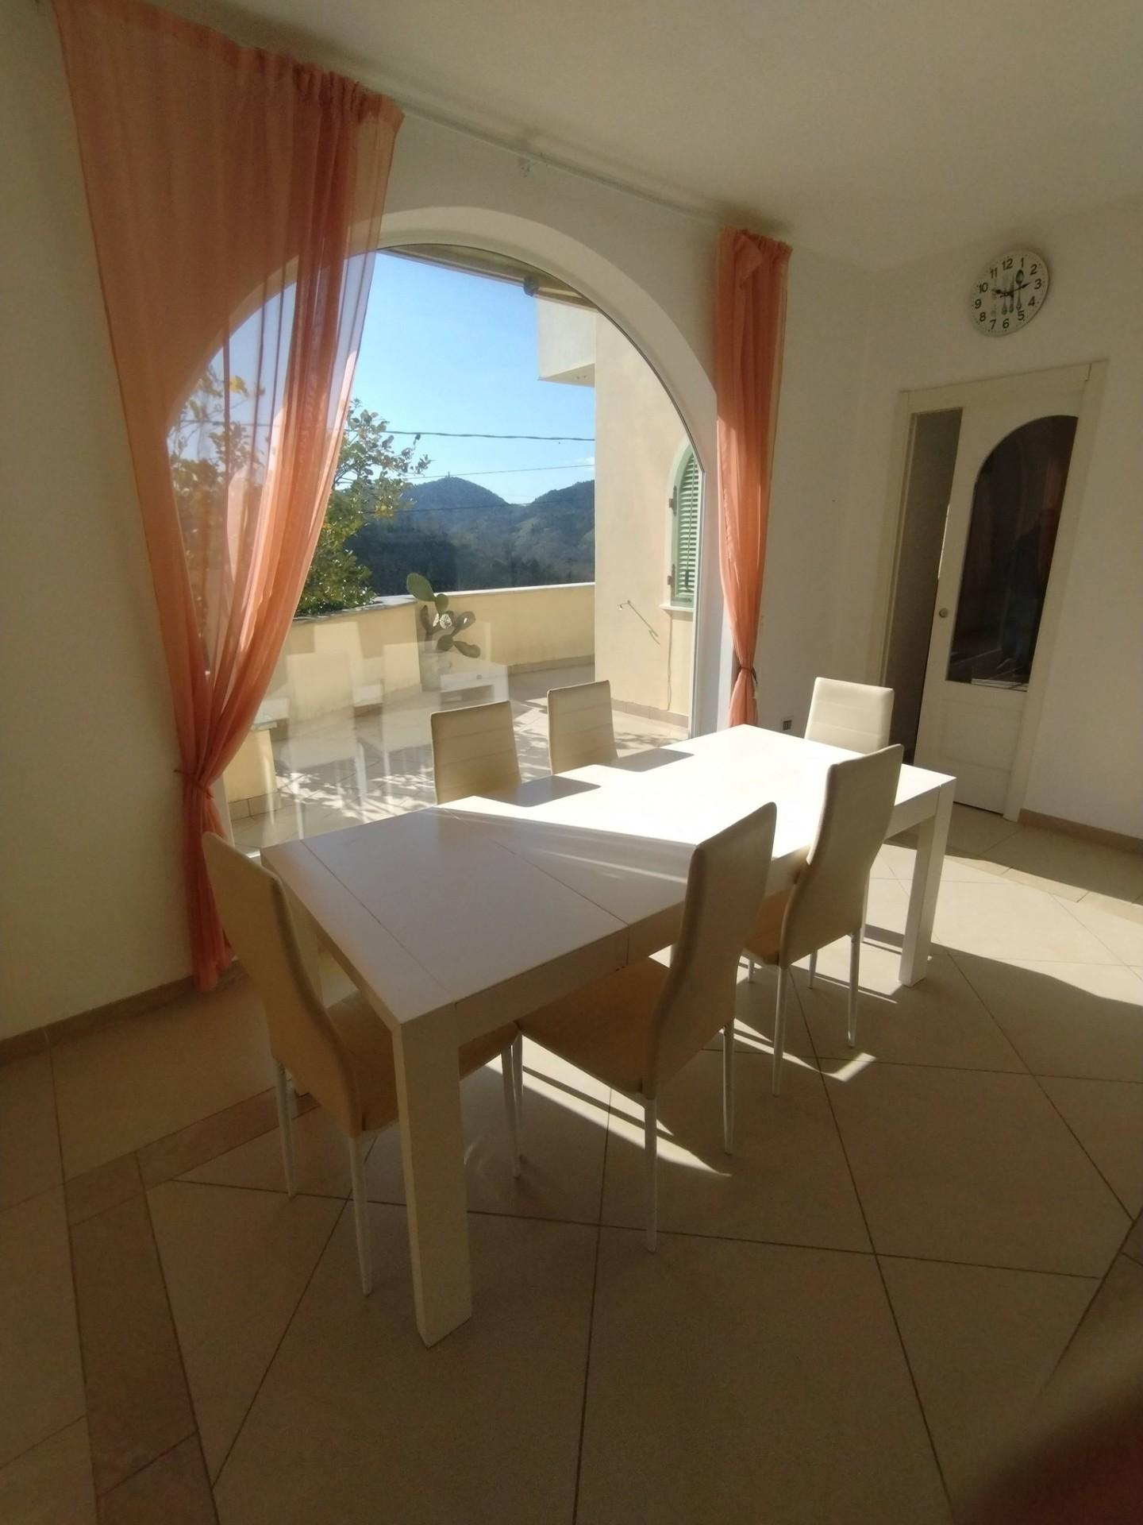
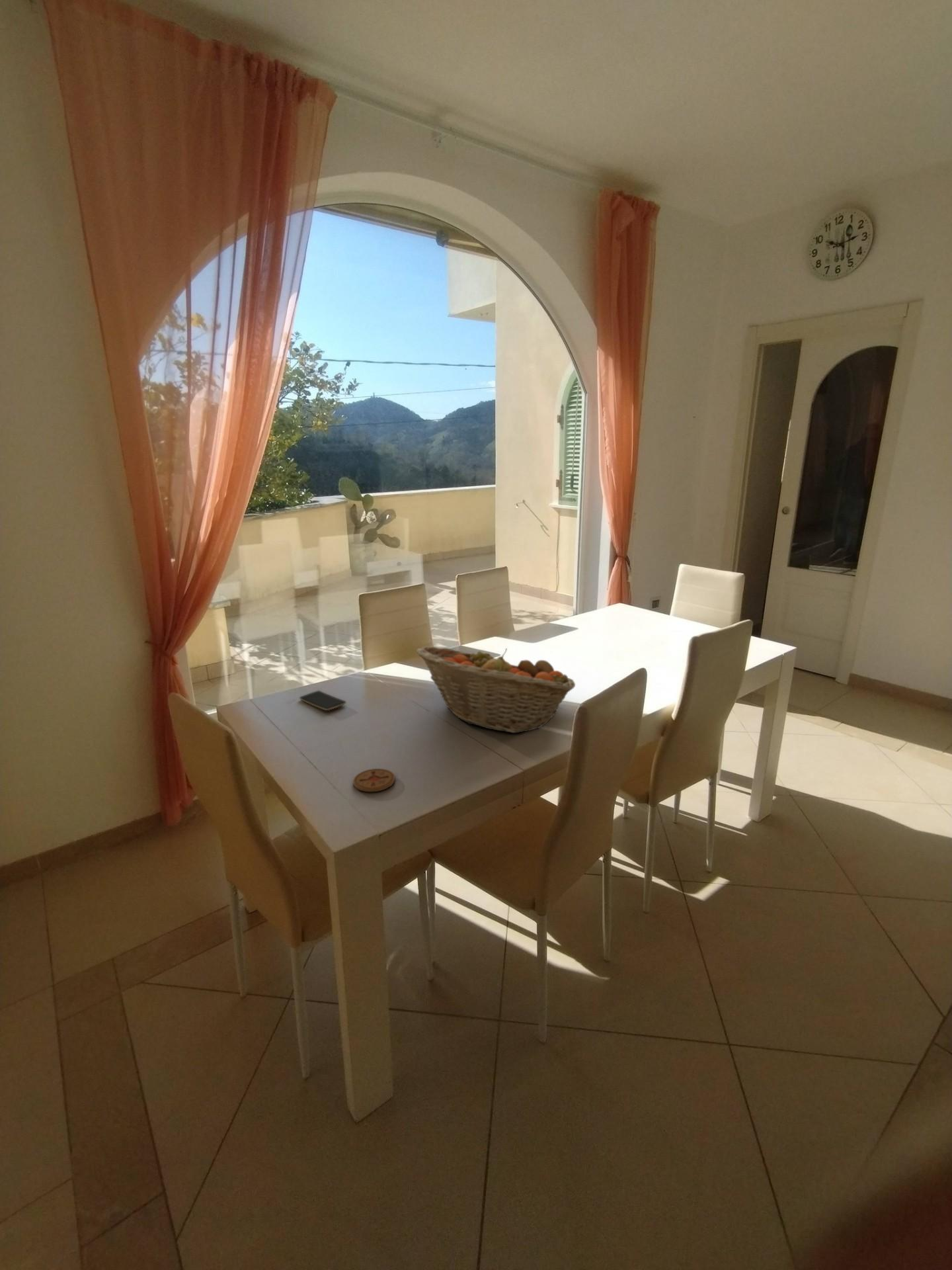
+ smartphone [299,690,347,711]
+ coaster [352,768,396,792]
+ fruit basket [415,646,576,734]
